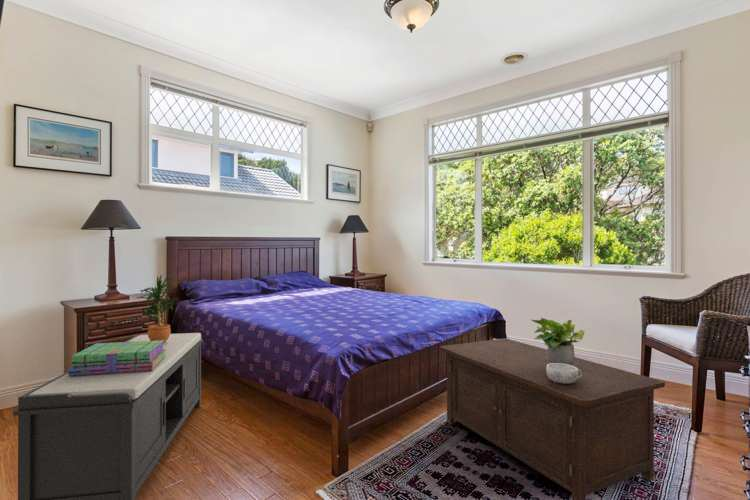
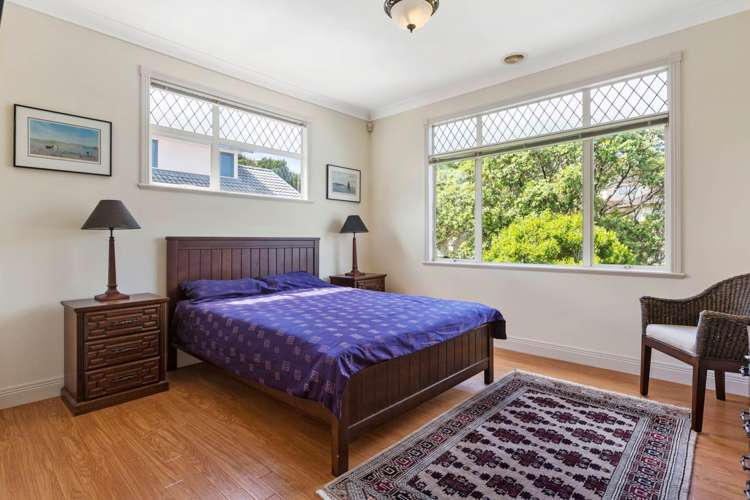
- potted plant [531,317,585,365]
- cabinet [439,337,666,500]
- potted plant [136,273,179,343]
- decorative bowl [546,363,582,384]
- bench [12,332,204,500]
- stack of books [67,340,166,376]
